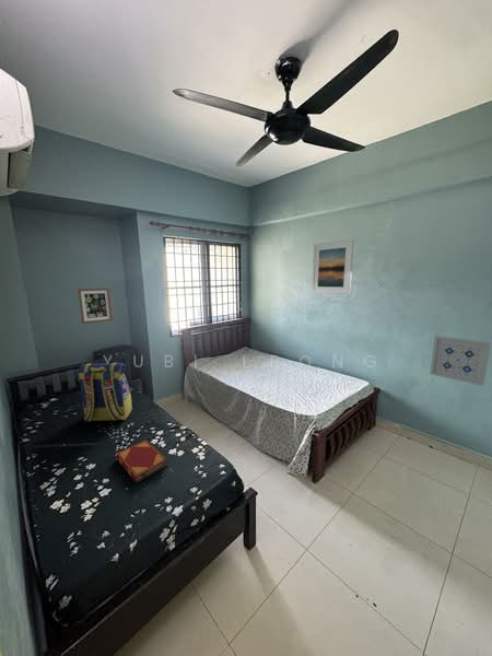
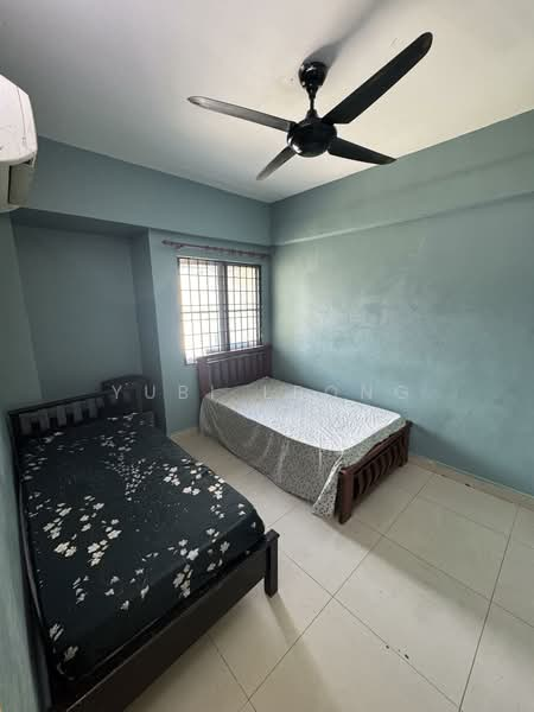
- wall art [429,335,492,387]
- backpack [78,362,133,423]
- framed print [311,238,355,295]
- wall art [78,288,114,325]
- hardback book [115,438,168,484]
